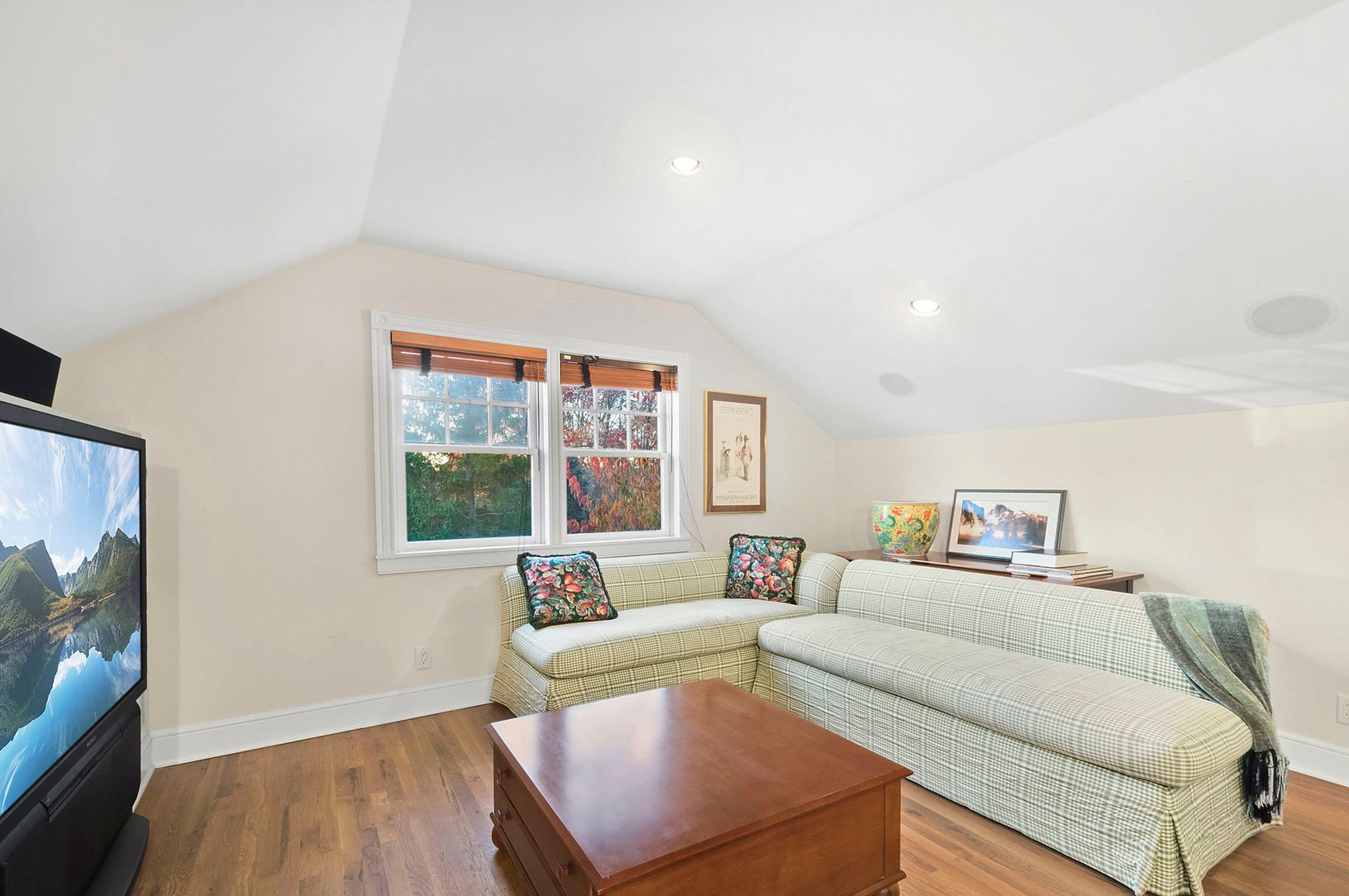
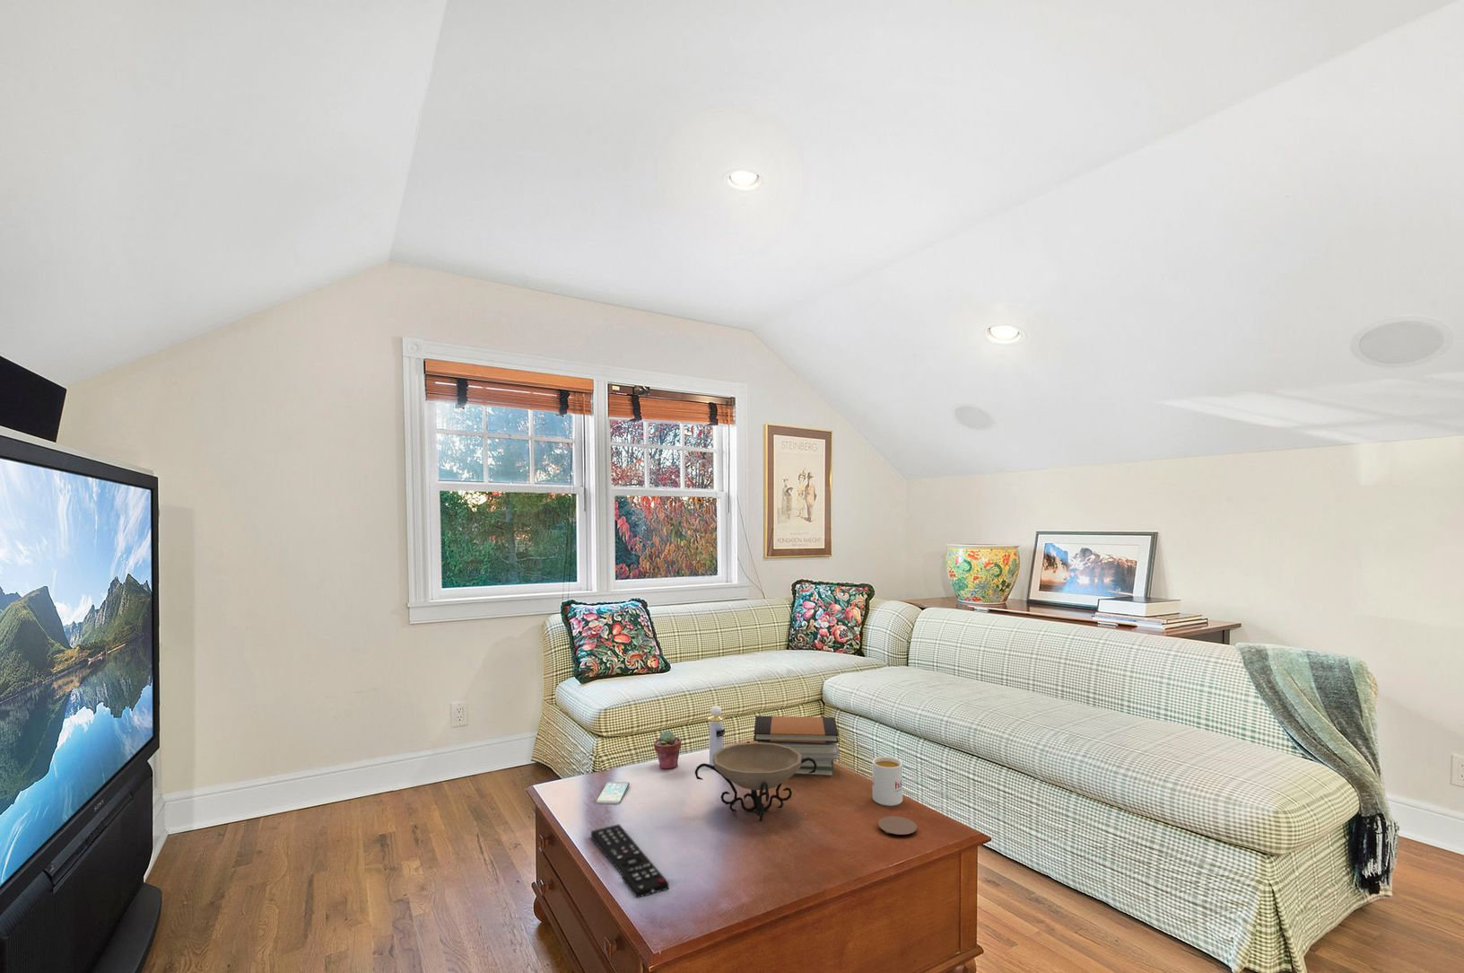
+ perfume bottle [706,705,726,767]
+ potted succulent [653,730,682,770]
+ remote control [590,823,670,898]
+ book stack [753,716,841,776]
+ coaster [877,816,918,836]
+ smartphone [595,781,631,805]
+ decorative bowl [693,741,817,822]
+ mug [871,756,903,807]
